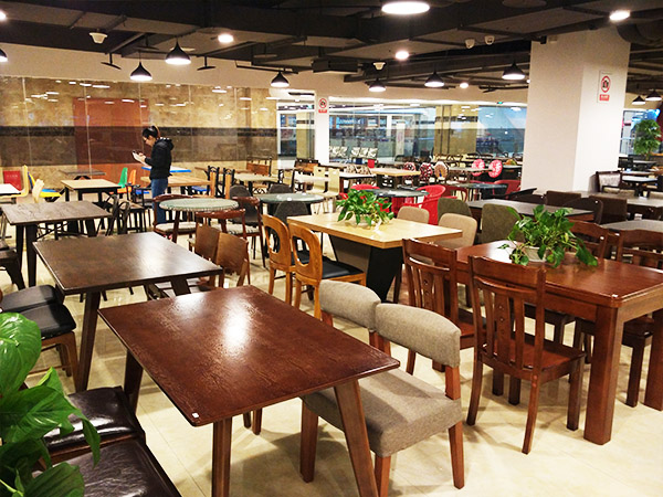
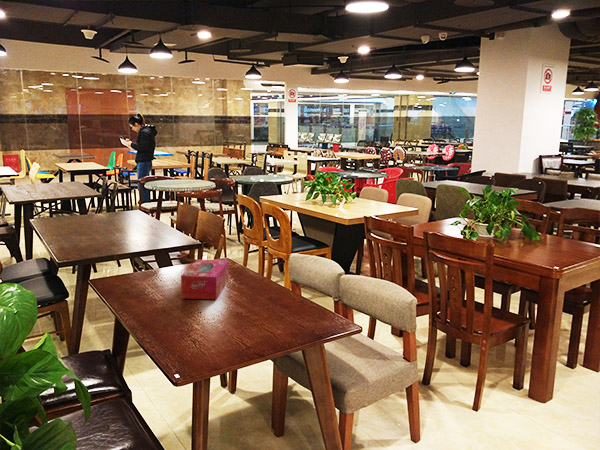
+ tissue box [180,259,230,300]
